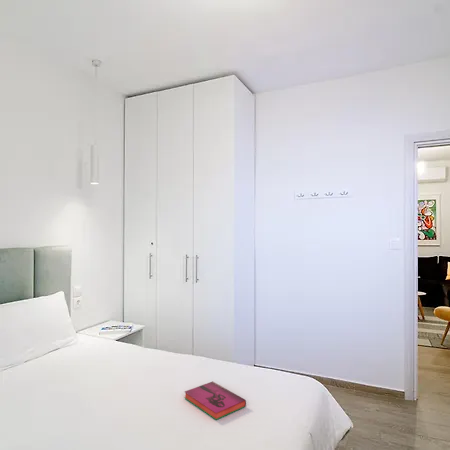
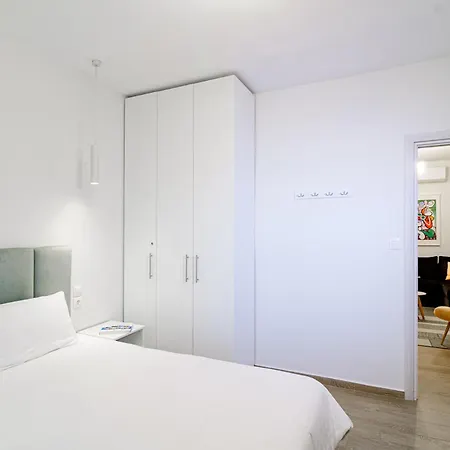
- hardback book [184,380,247,421]
